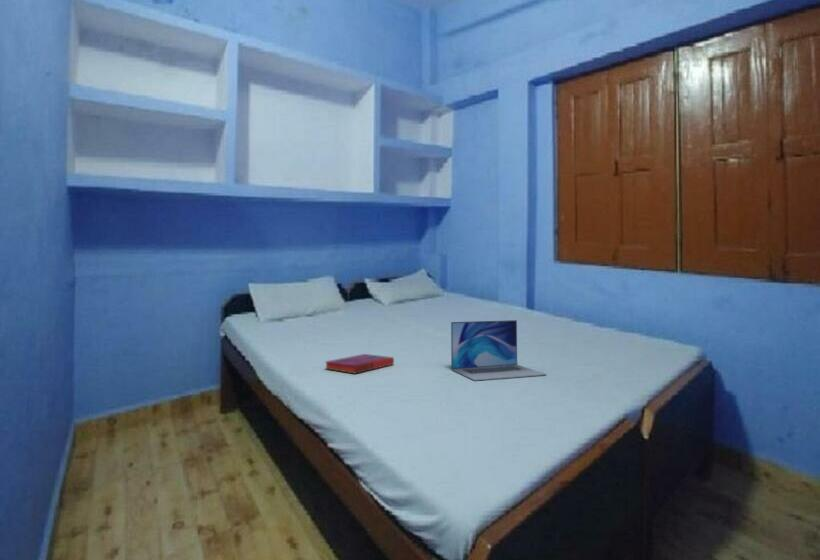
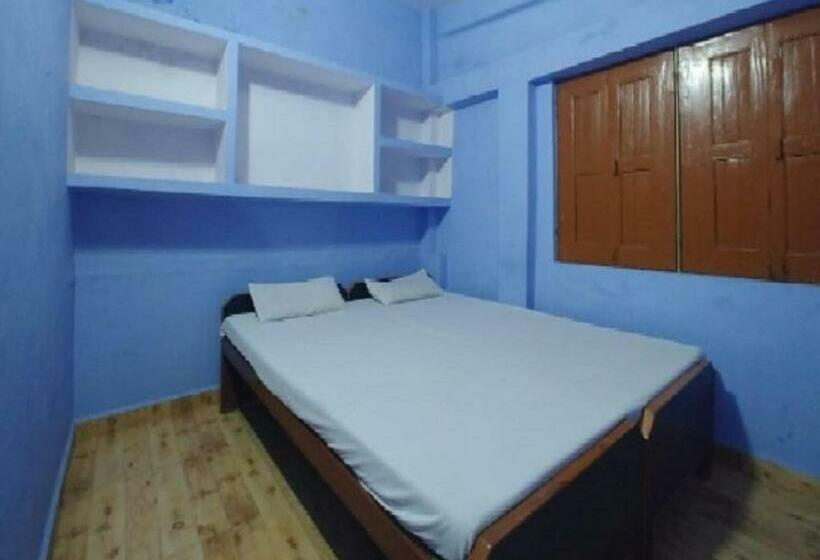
- laptop [450,319,548,382]
- hardback book [324,353,395,375]
